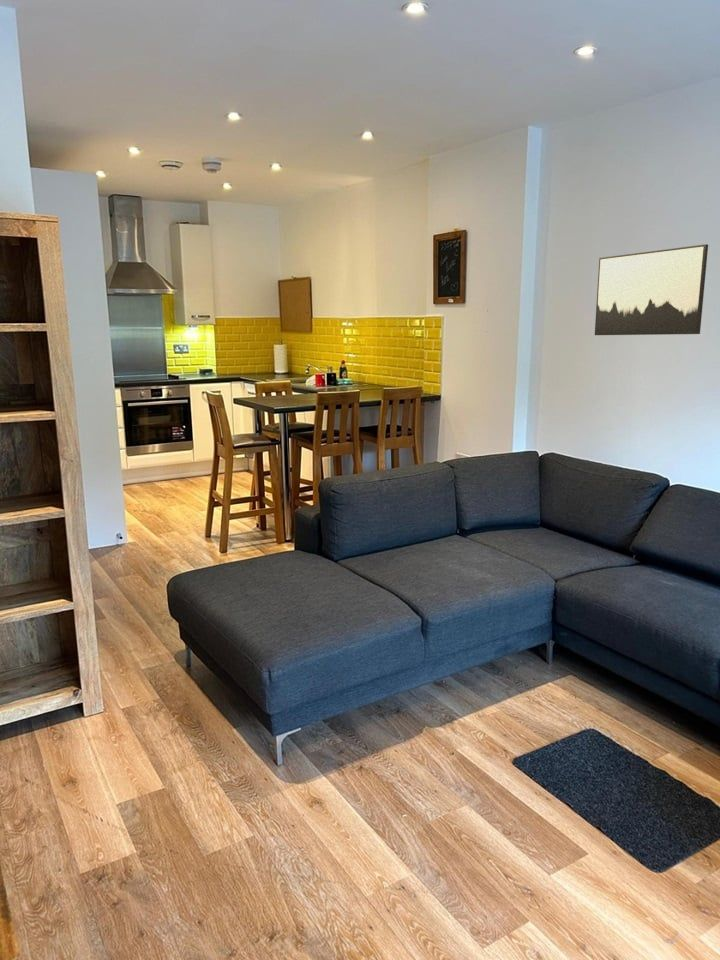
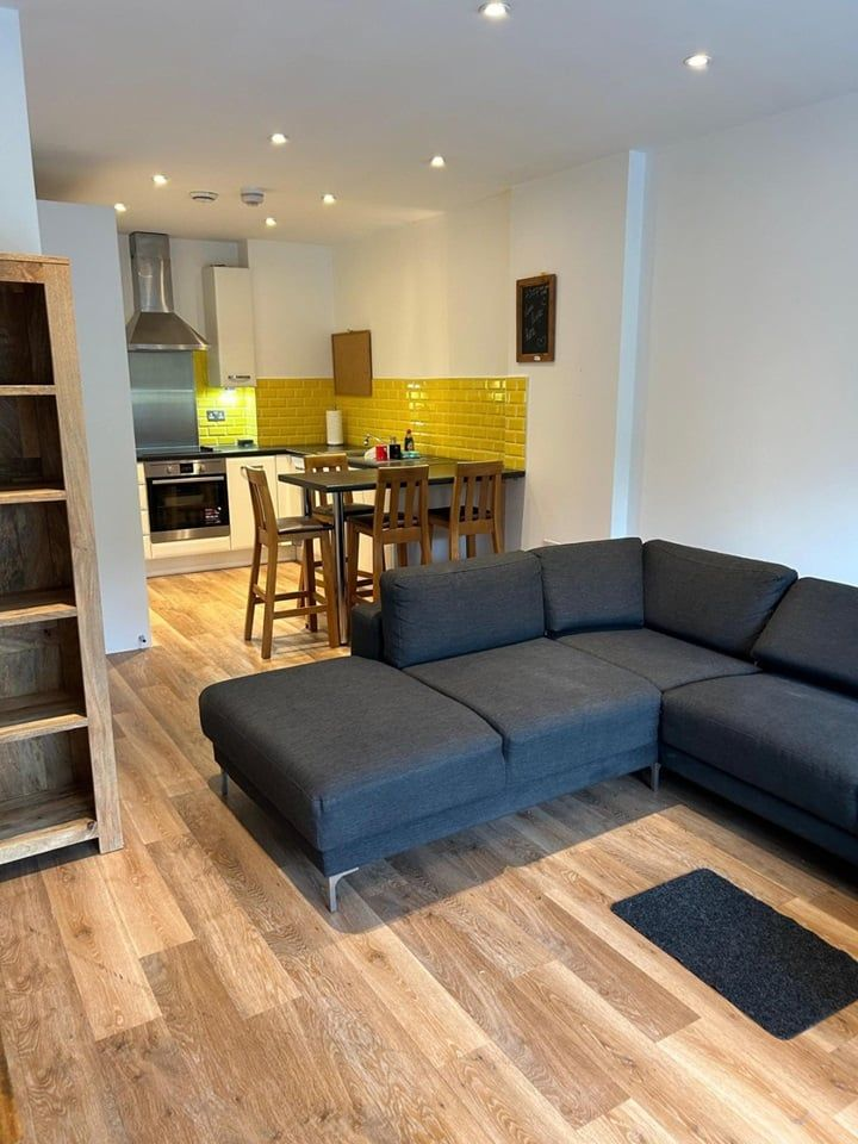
- wall art [594,243,709,336]
